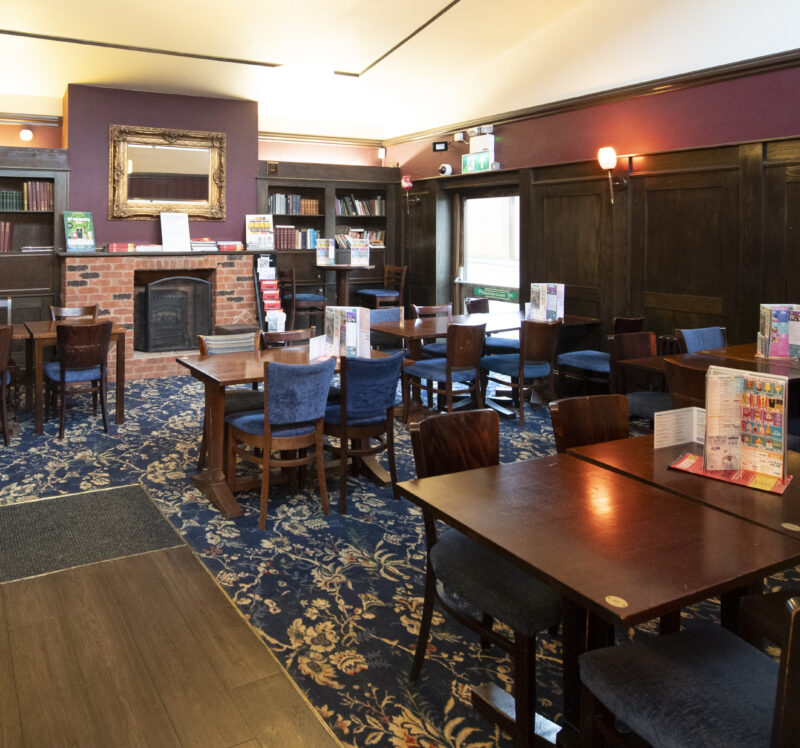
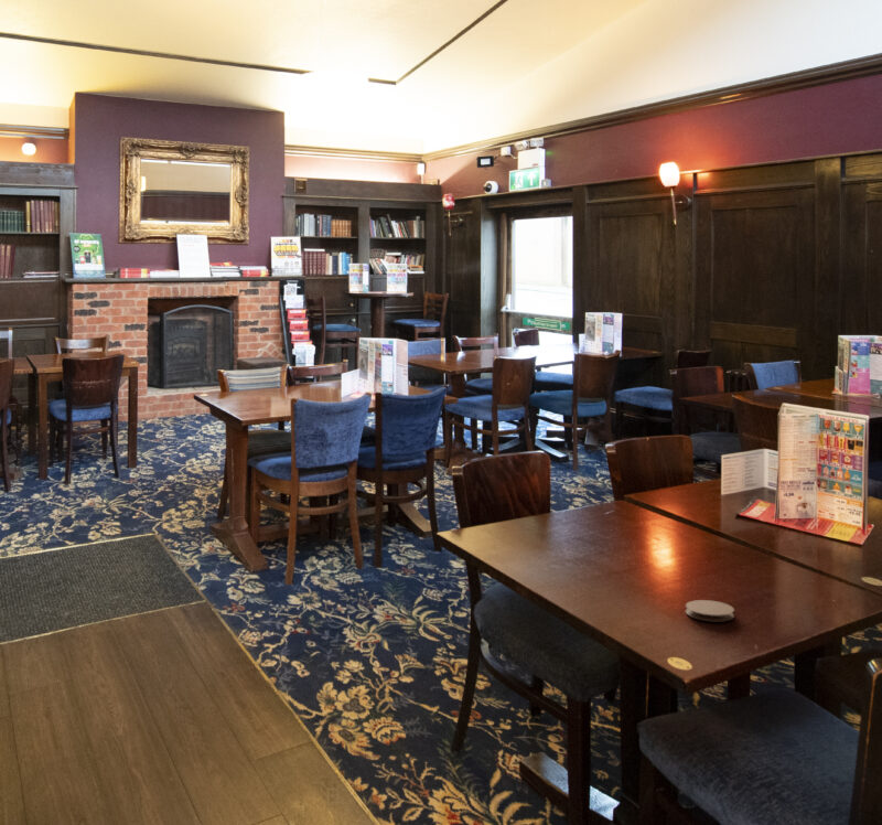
+ coaster [685,599,735,622]
